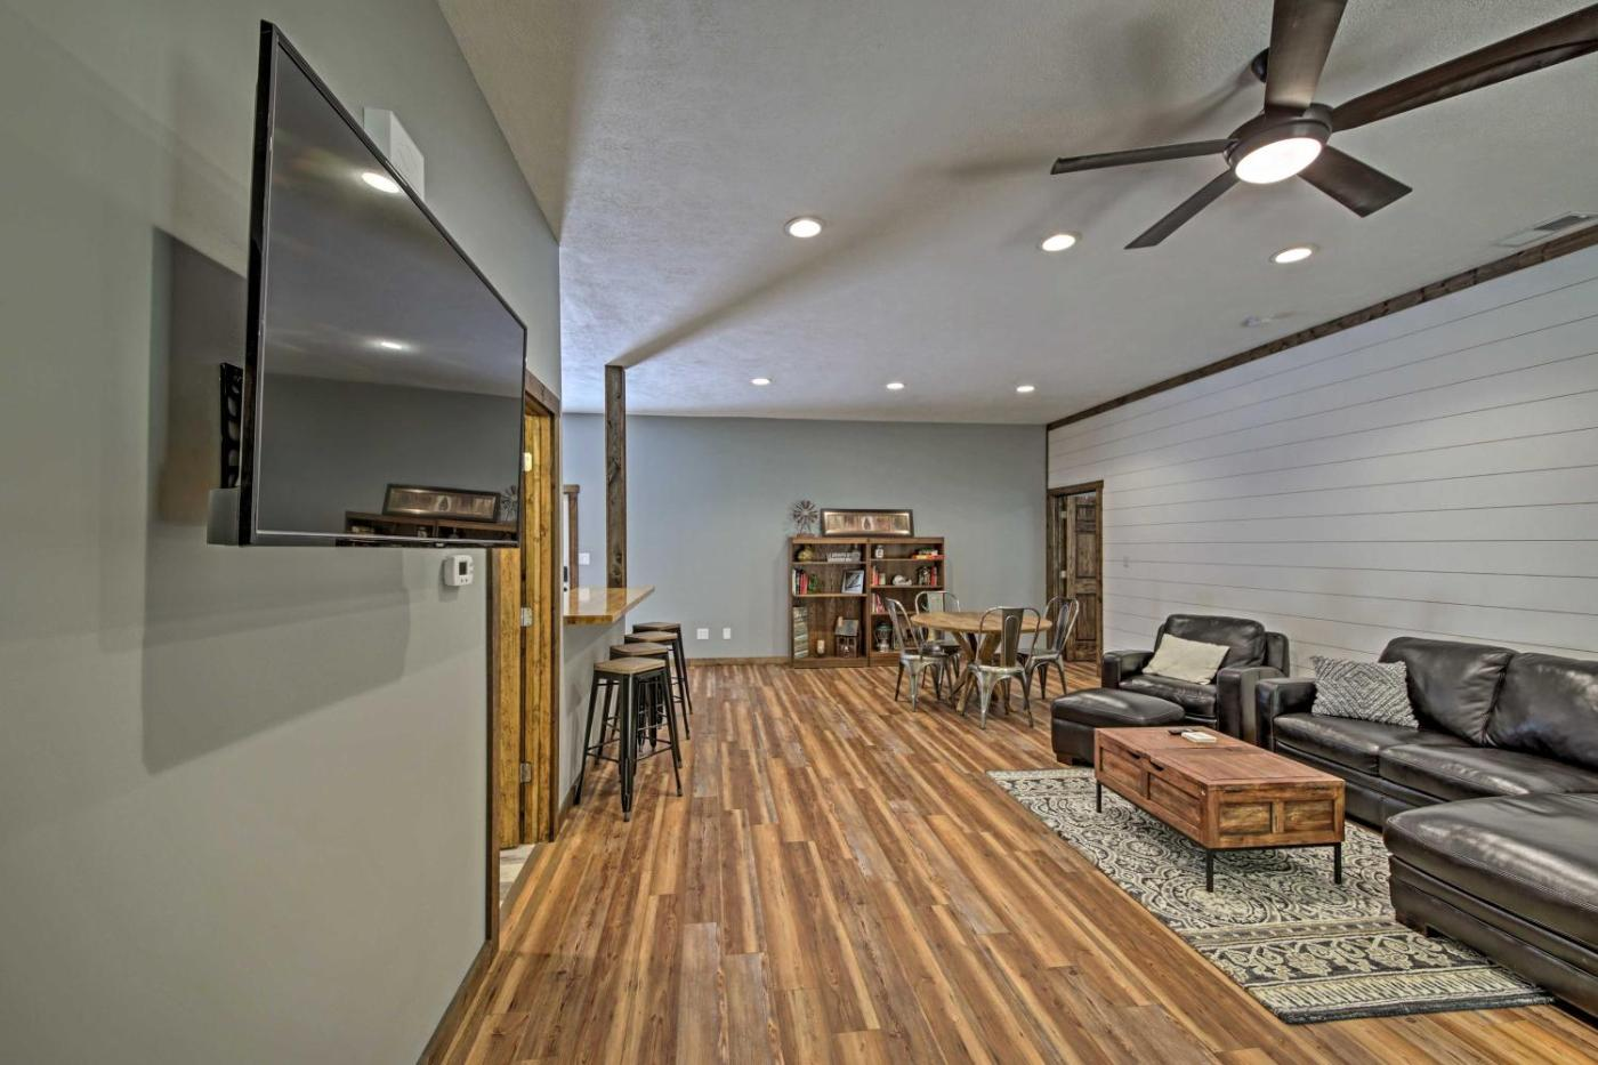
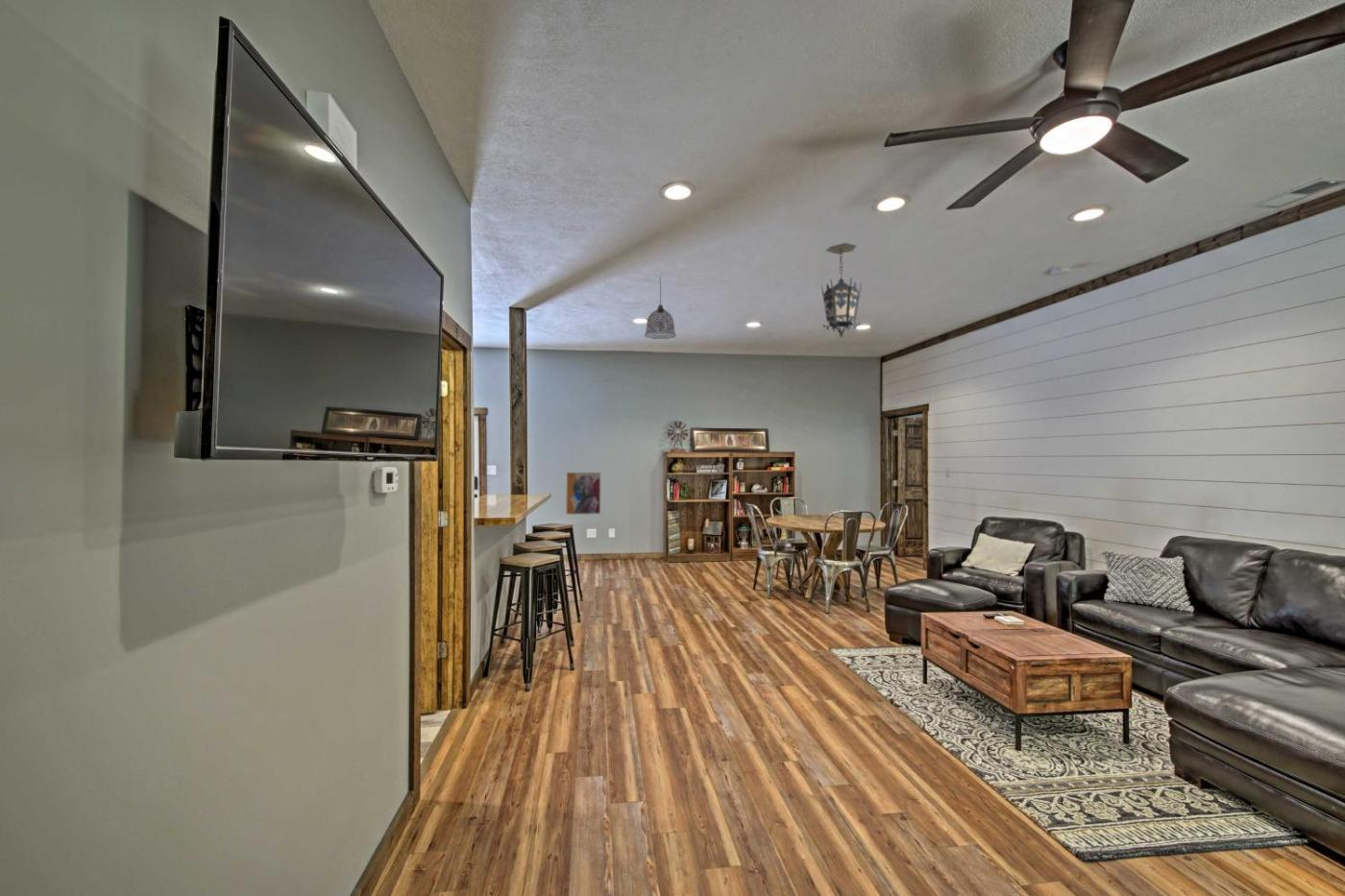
+ wall art [565,472,601,516]
+ pendant lamp [644,277,677,340]
+ hanging lantern [819,242,862,338]
